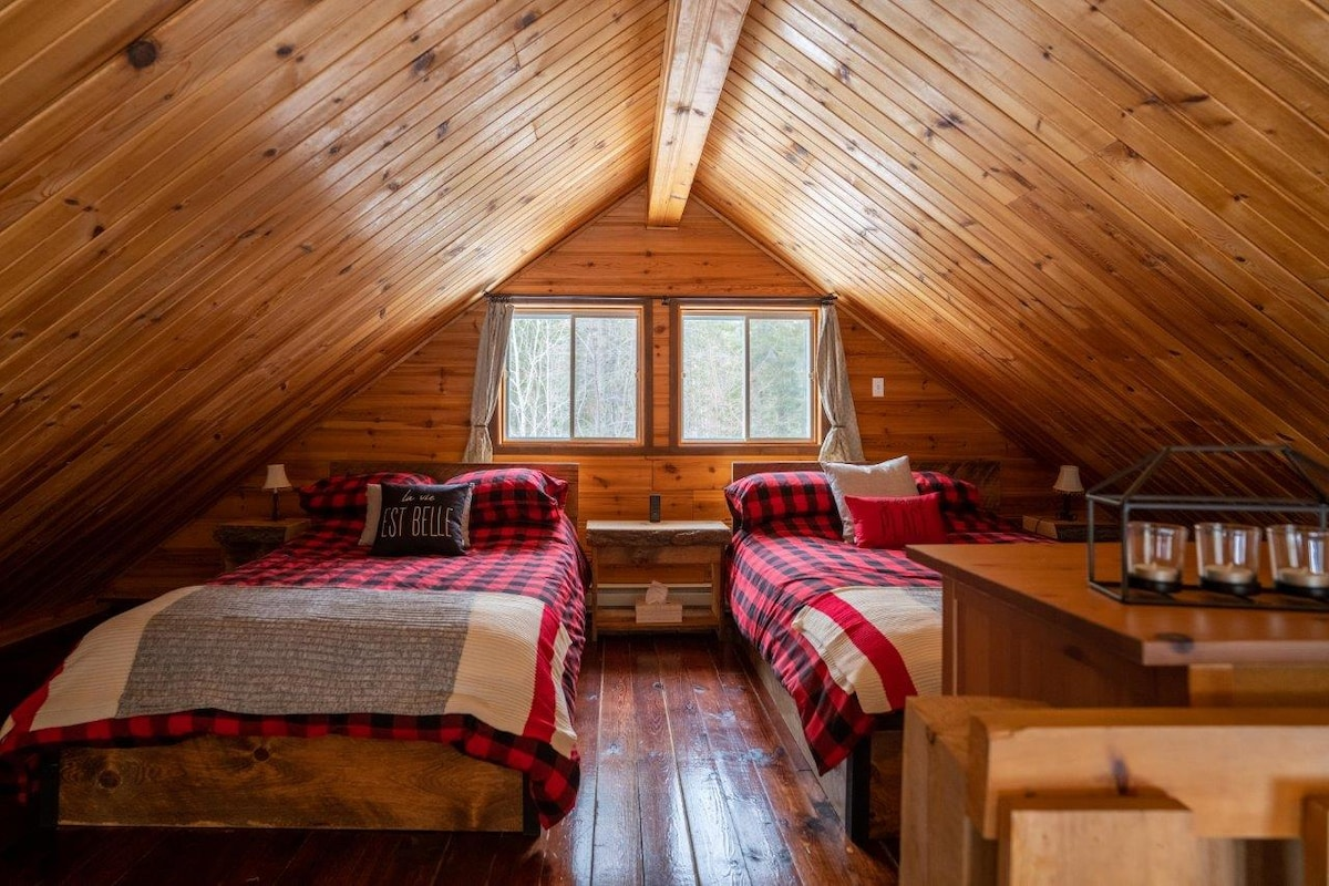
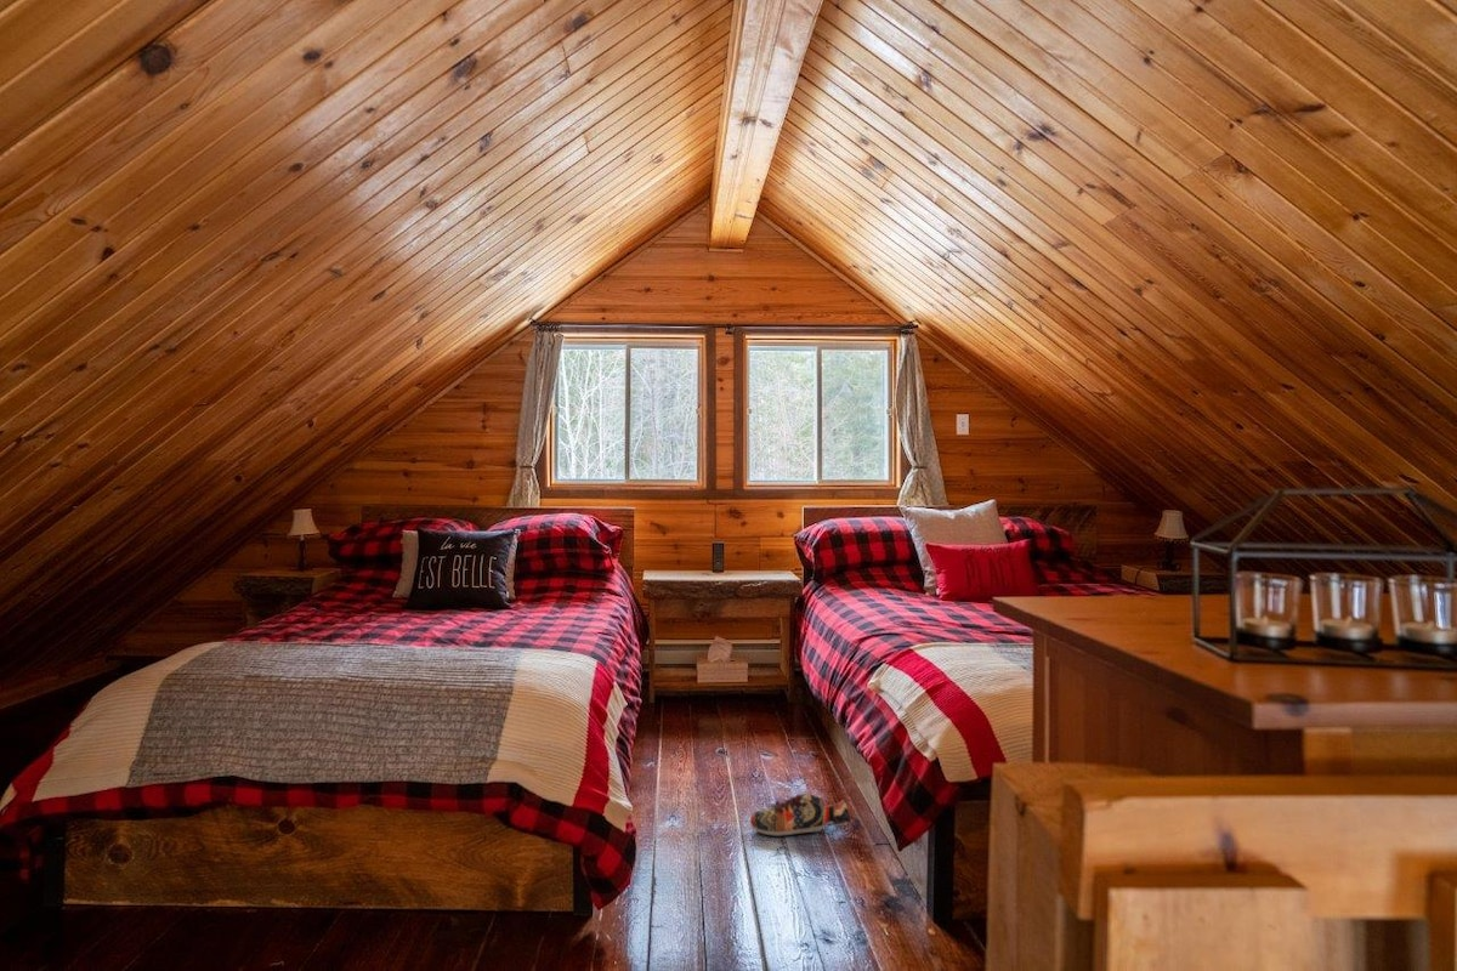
+ shoe [749,793,851,837]
